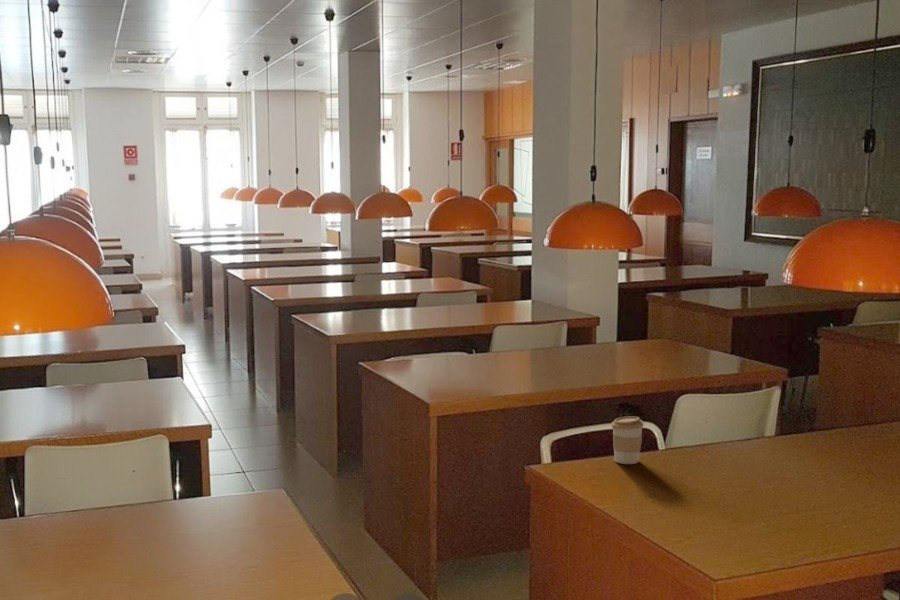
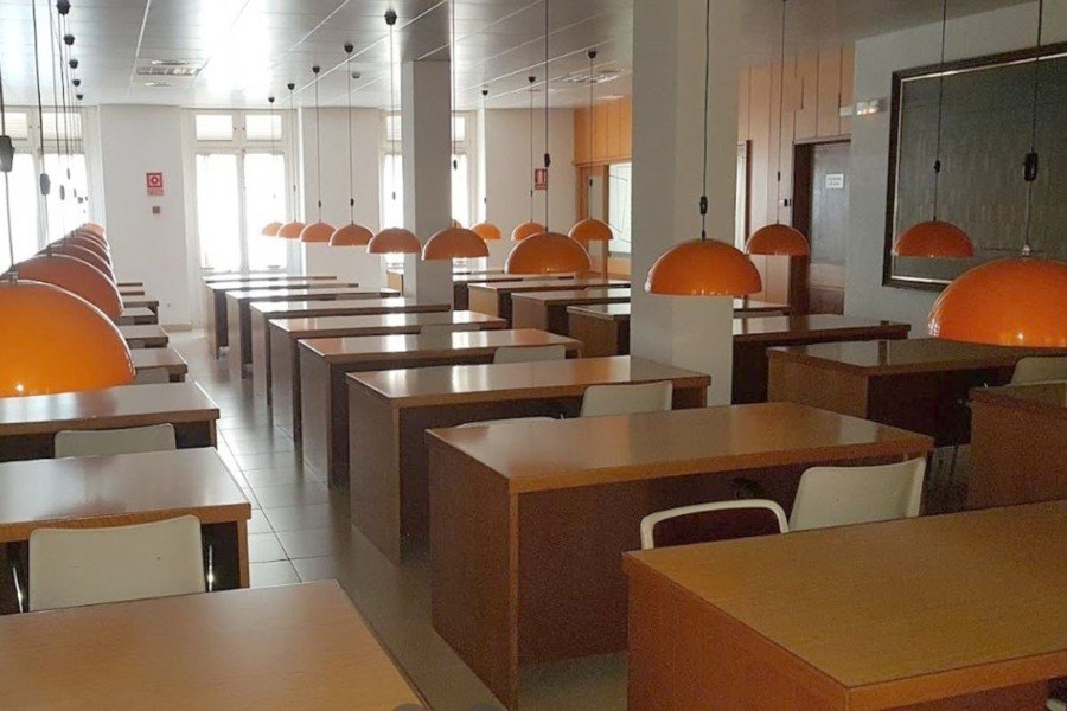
- coffee cup [610,416,645,465]
